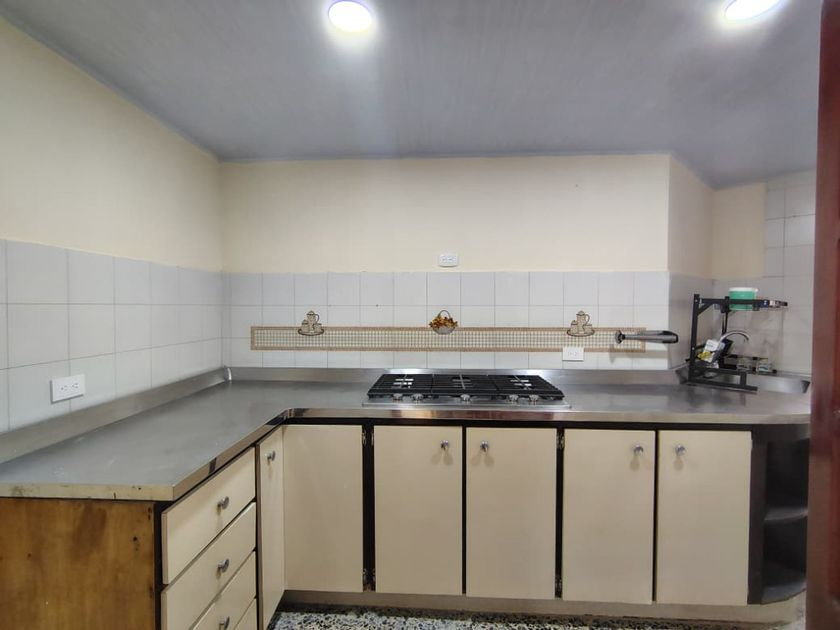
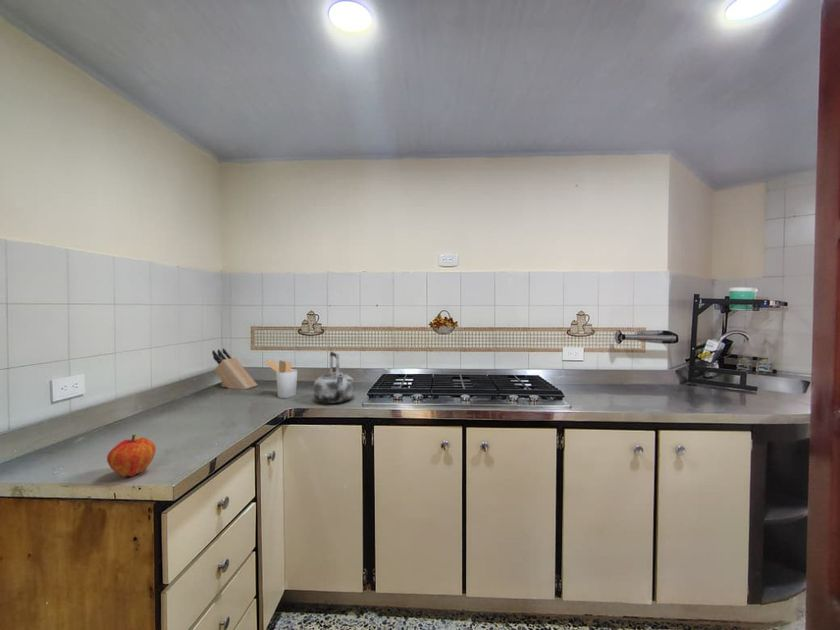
+ knife block [211,347,259,391]
+ kettle [313,350,355,404]
+ fruit [106,433,157,478]
+ utensil holder [263,359,299,399]
